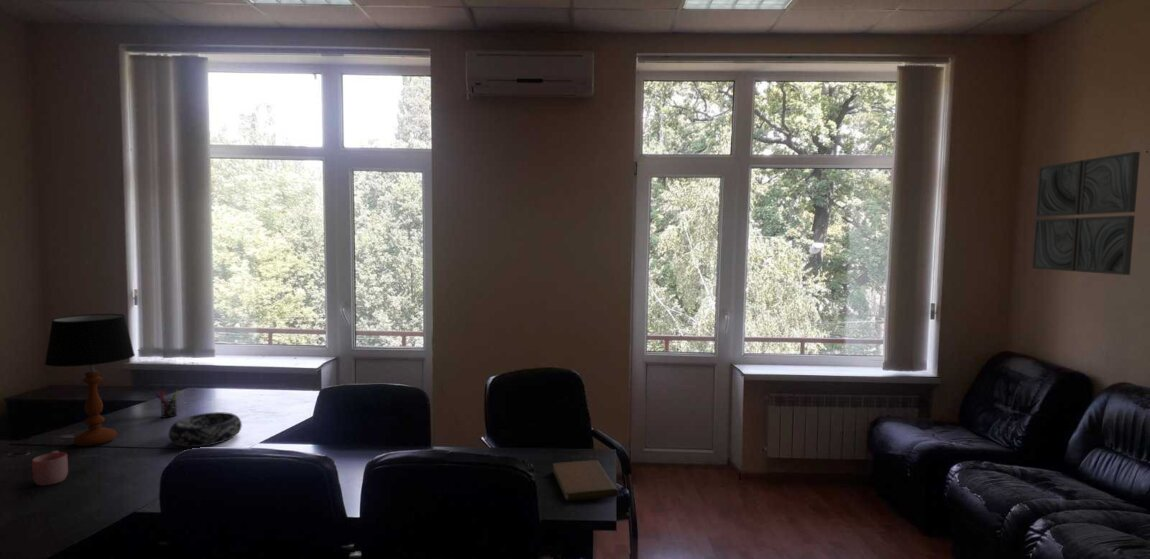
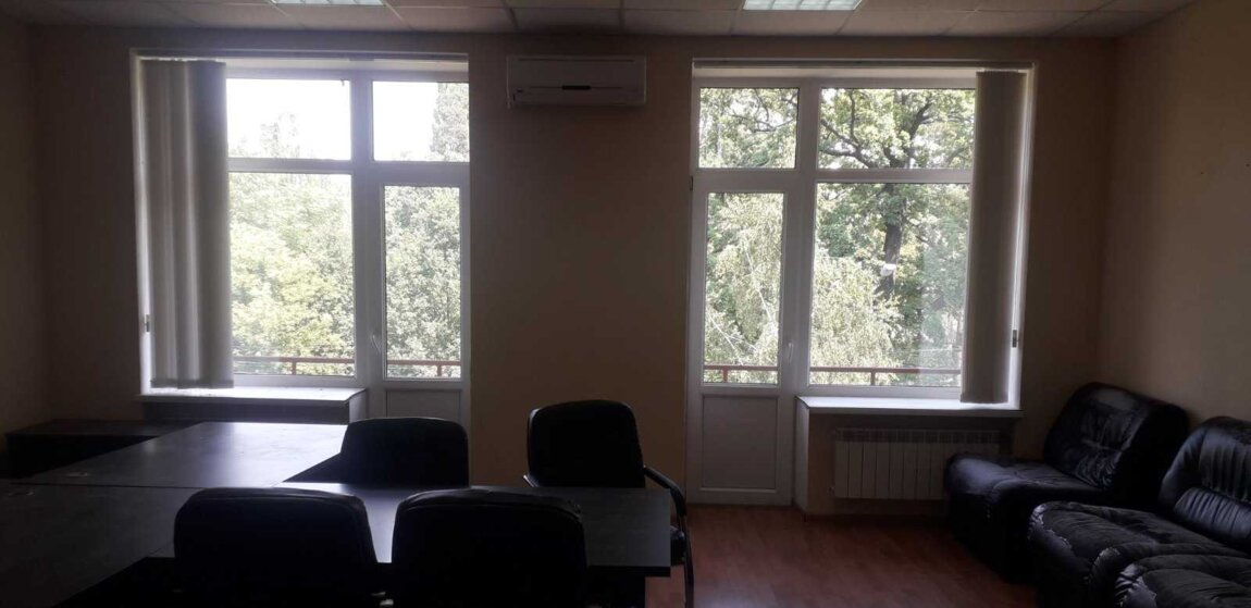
- notebook [552,459,619,502]
- pen holder [155,389,179,419]
- wall art [1031,151,1141,276]
- mug [31,450,69,487]
- table lamp [44,313,136,447]
- decorative bowl [168,411,243,448]
